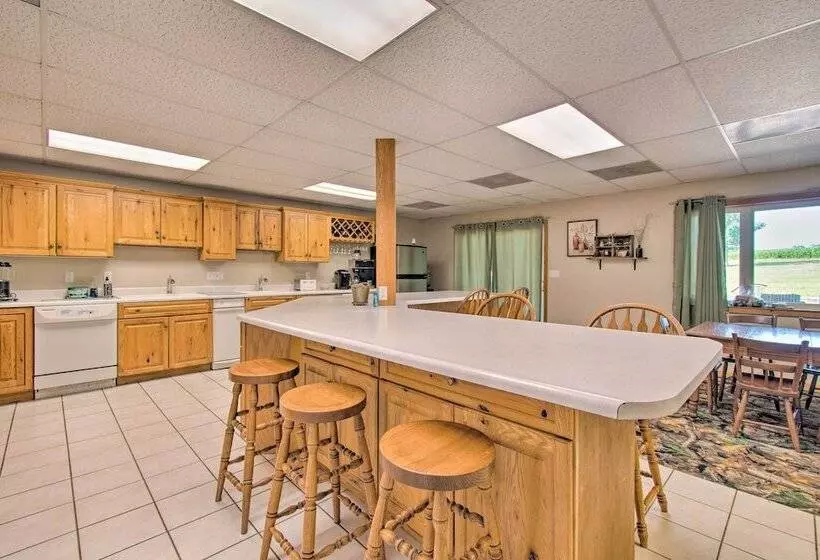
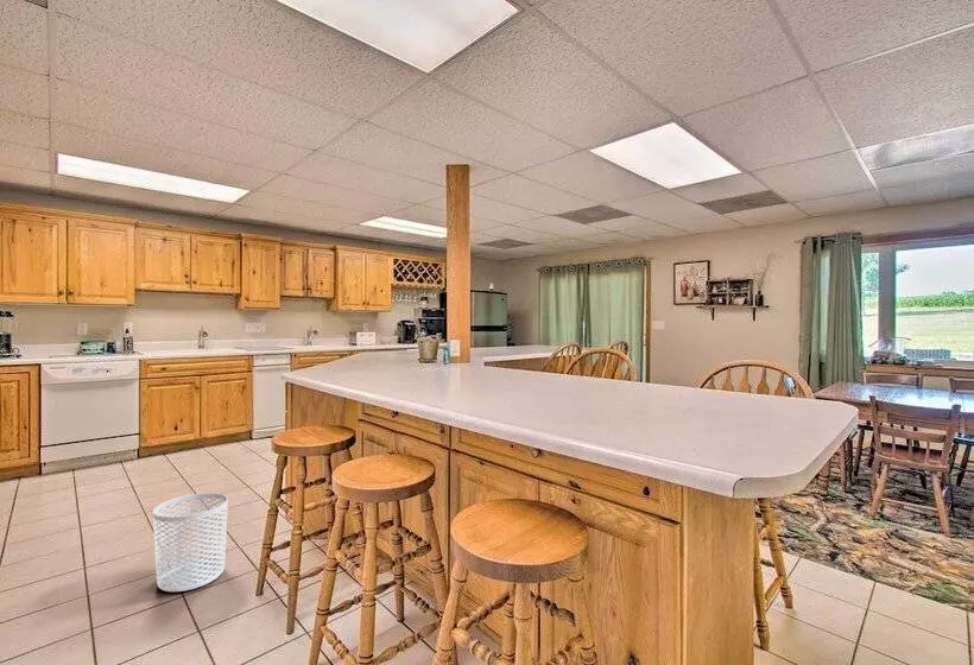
+ waste bin [152,492,229,593]
